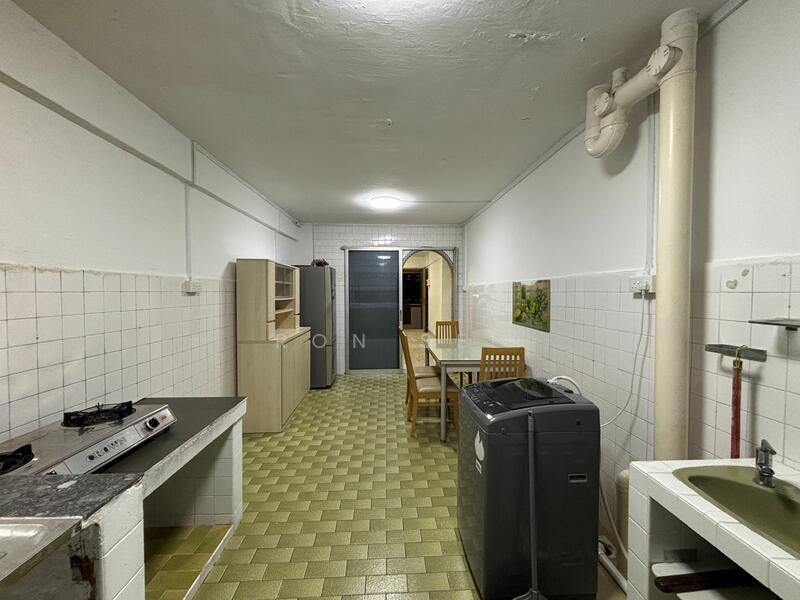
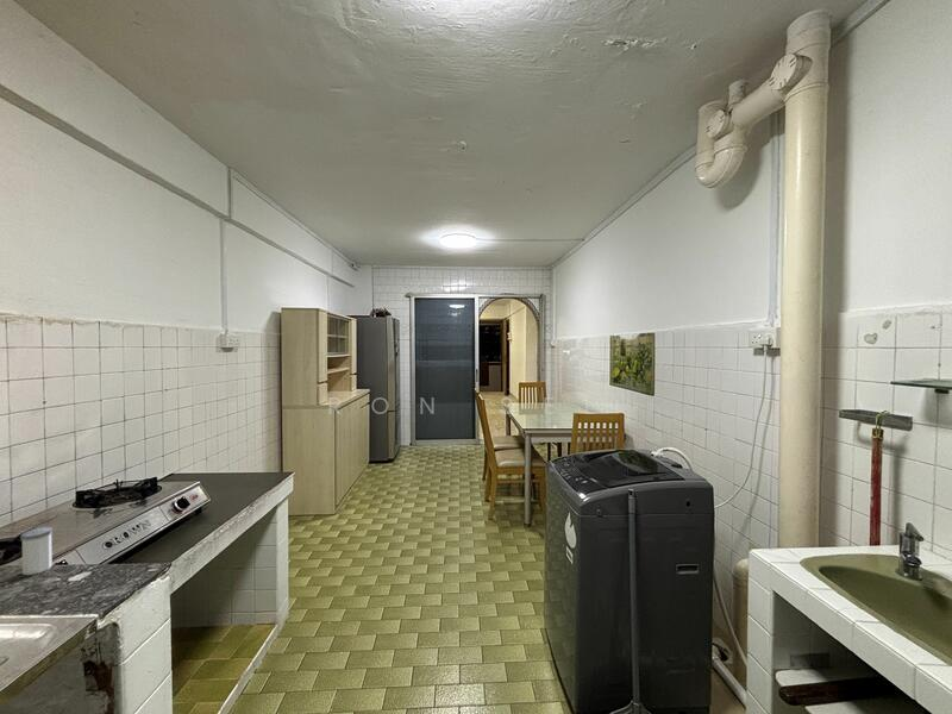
+ salt shaker [19,526,54,576]
